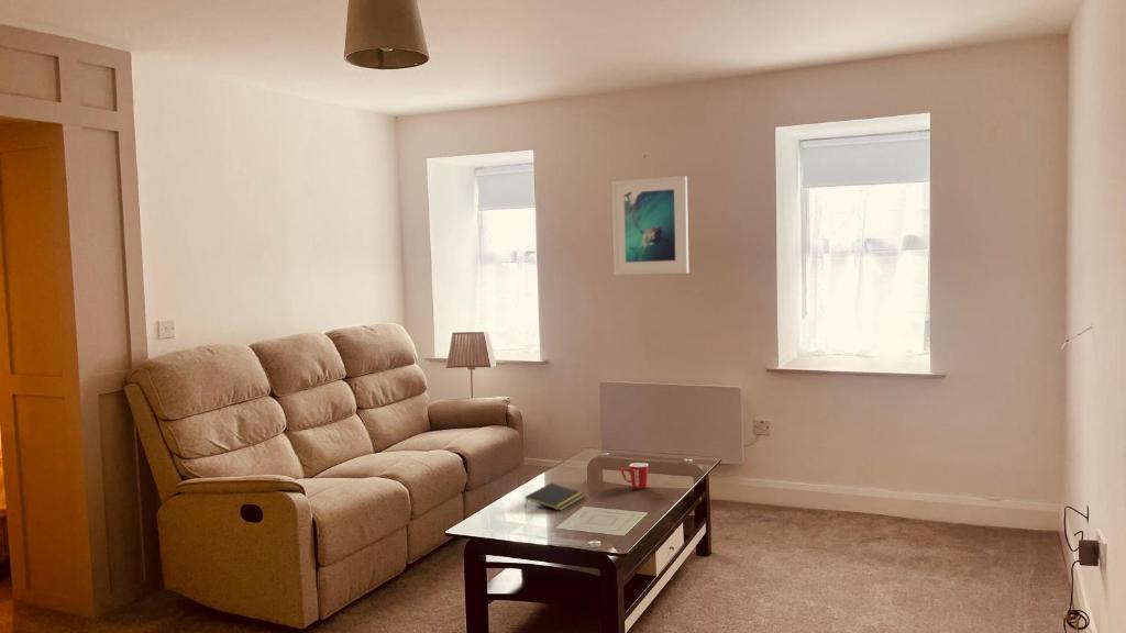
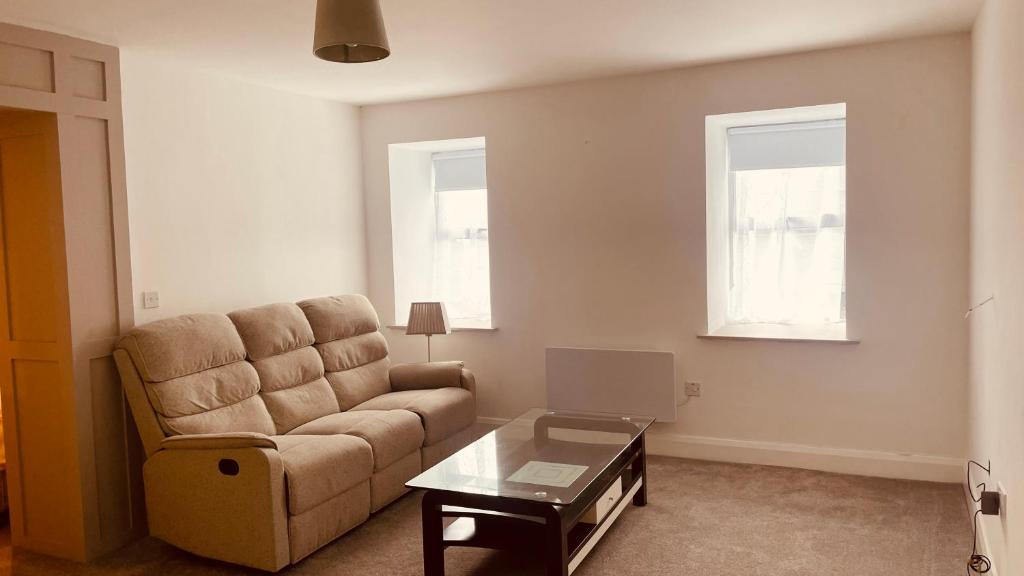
- mug [620,462,650,490]
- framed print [611,175,689,276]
- notepad [525,482,586,512]
